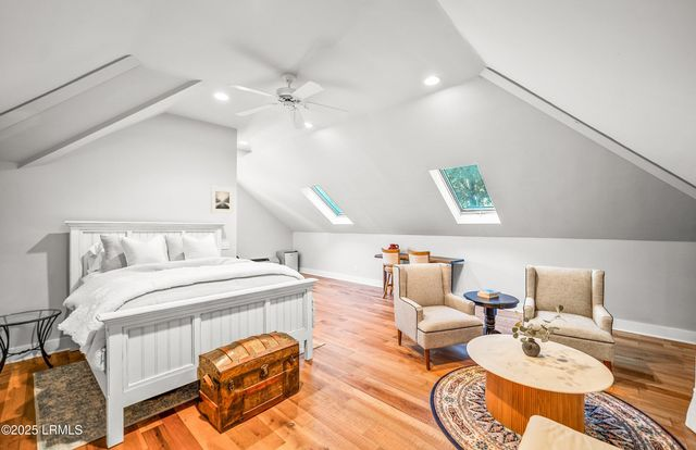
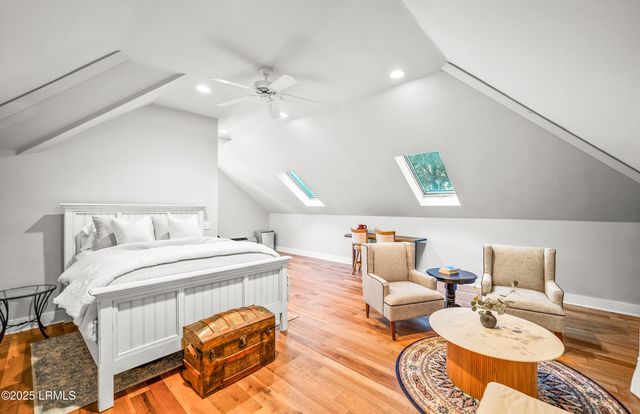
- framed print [210,186,235,214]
